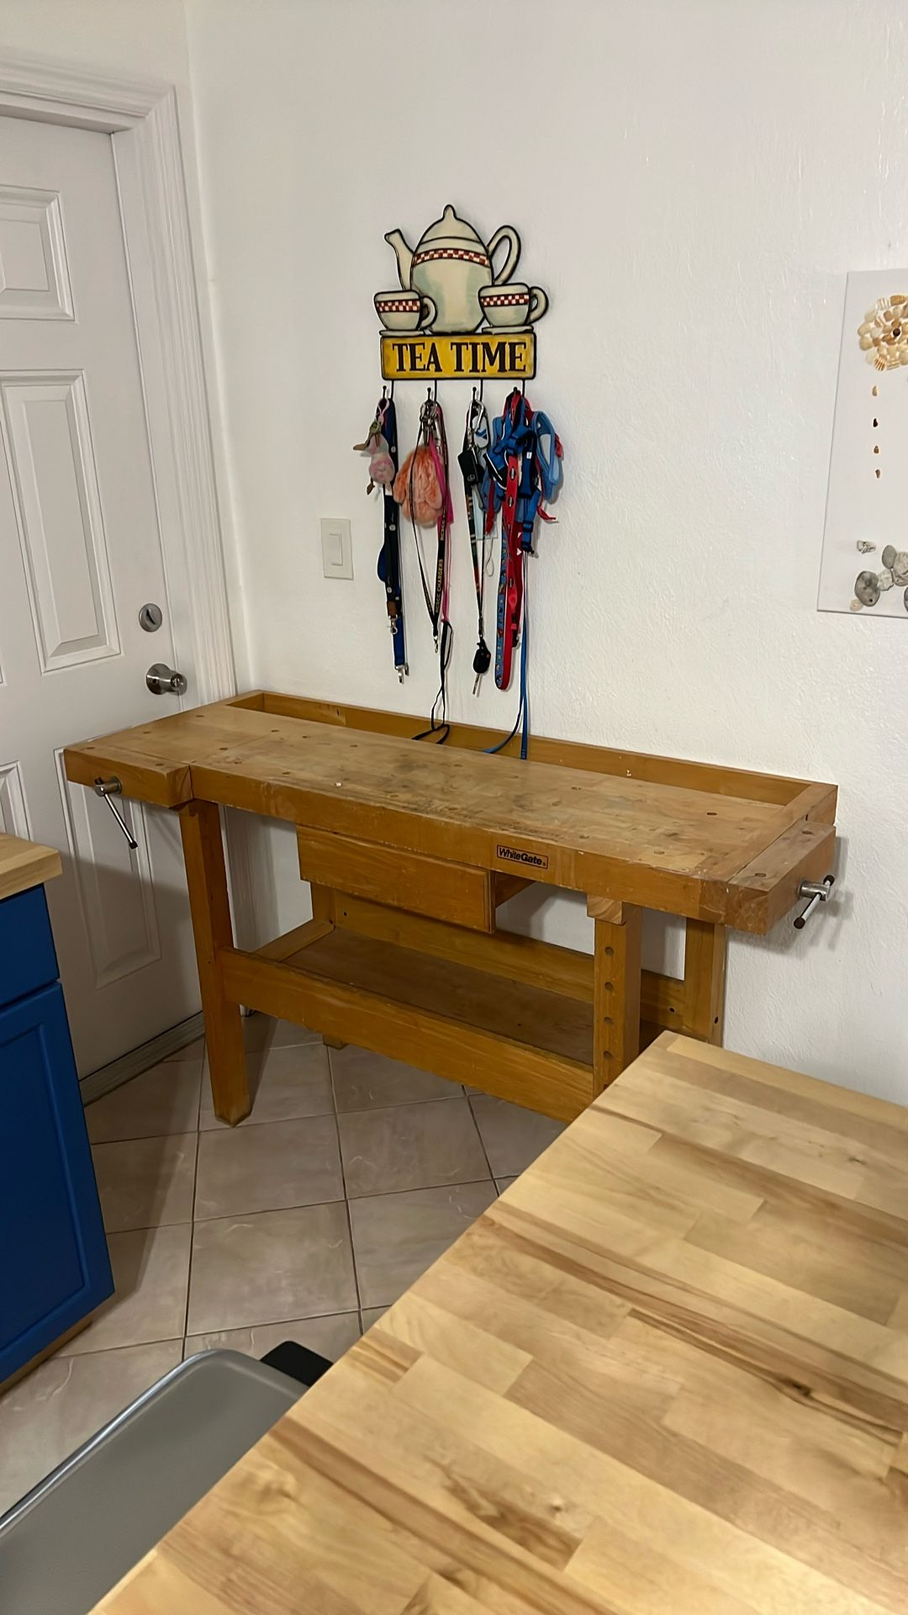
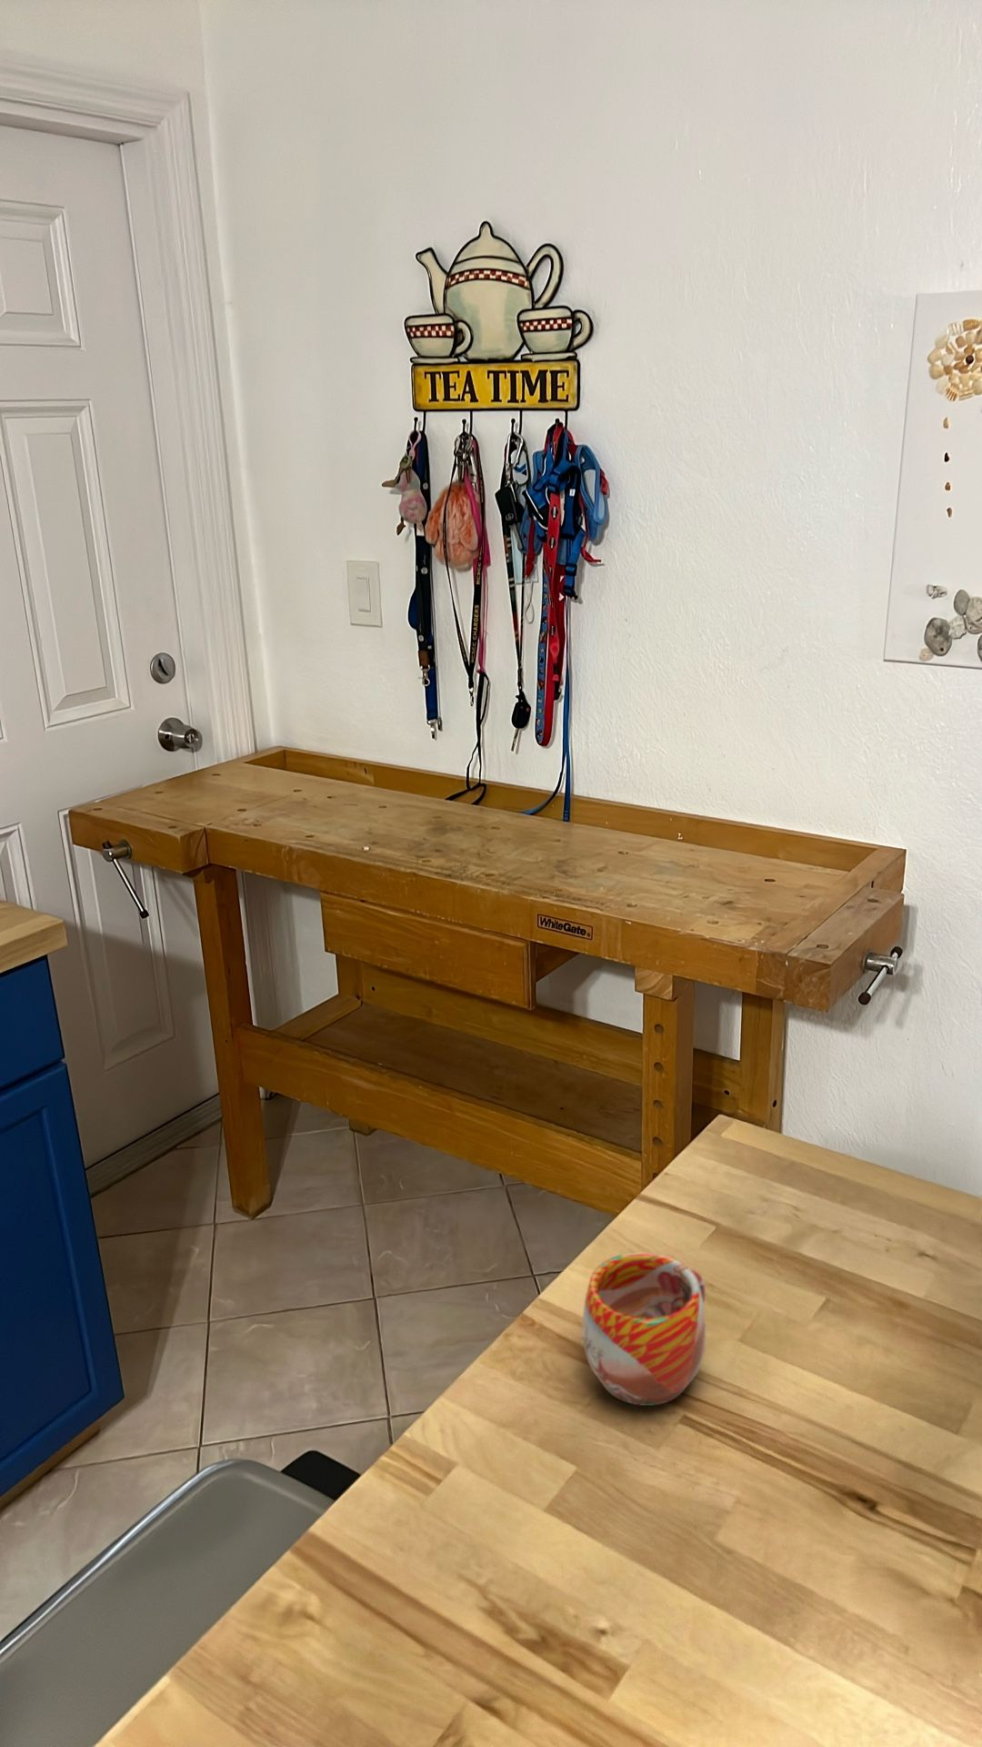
+ mug [582,1251,706,1406]
